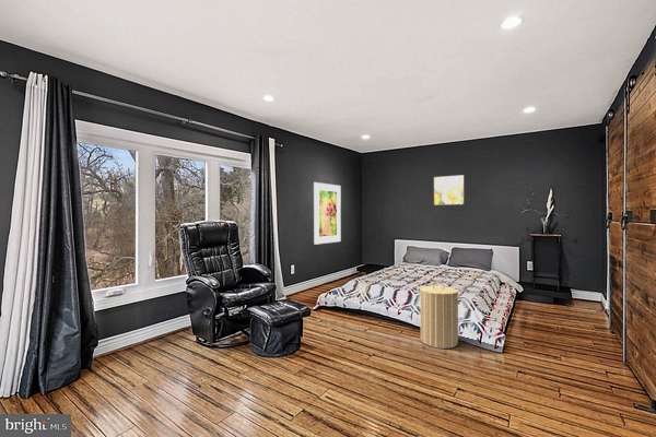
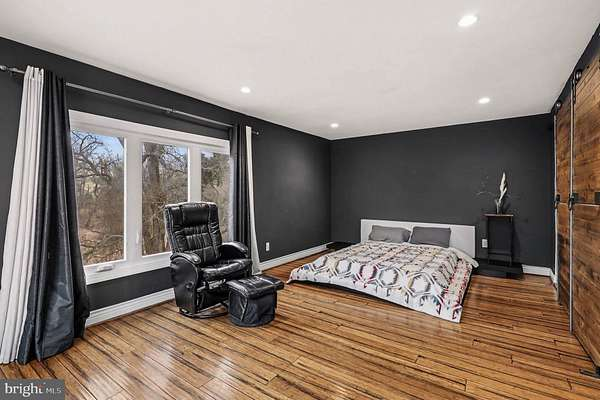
- laundry hamper [415,280,464,350]
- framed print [313,181,342,246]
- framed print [433,174,465,206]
